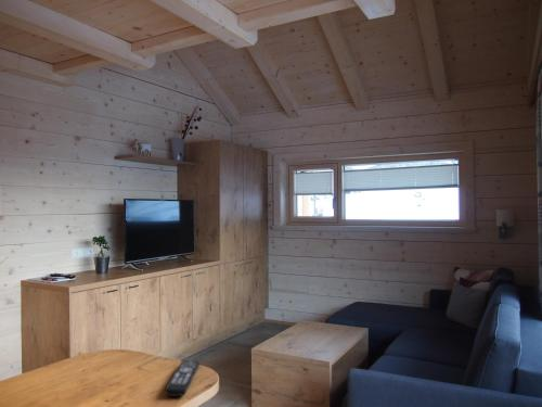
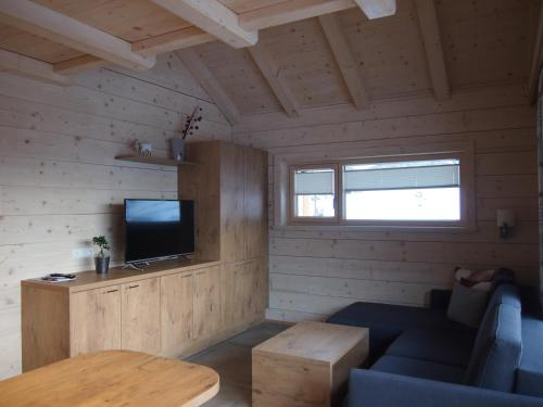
- remote control [164,359,201,397]
